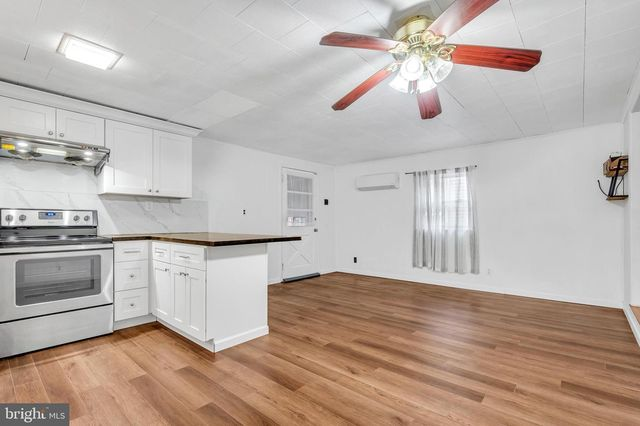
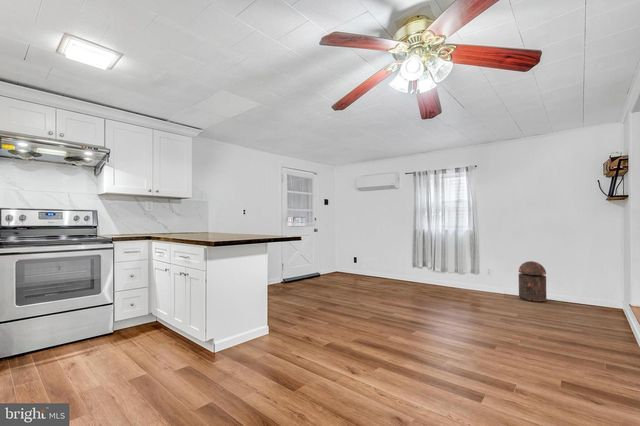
+ trash can [518,260,547,303]
